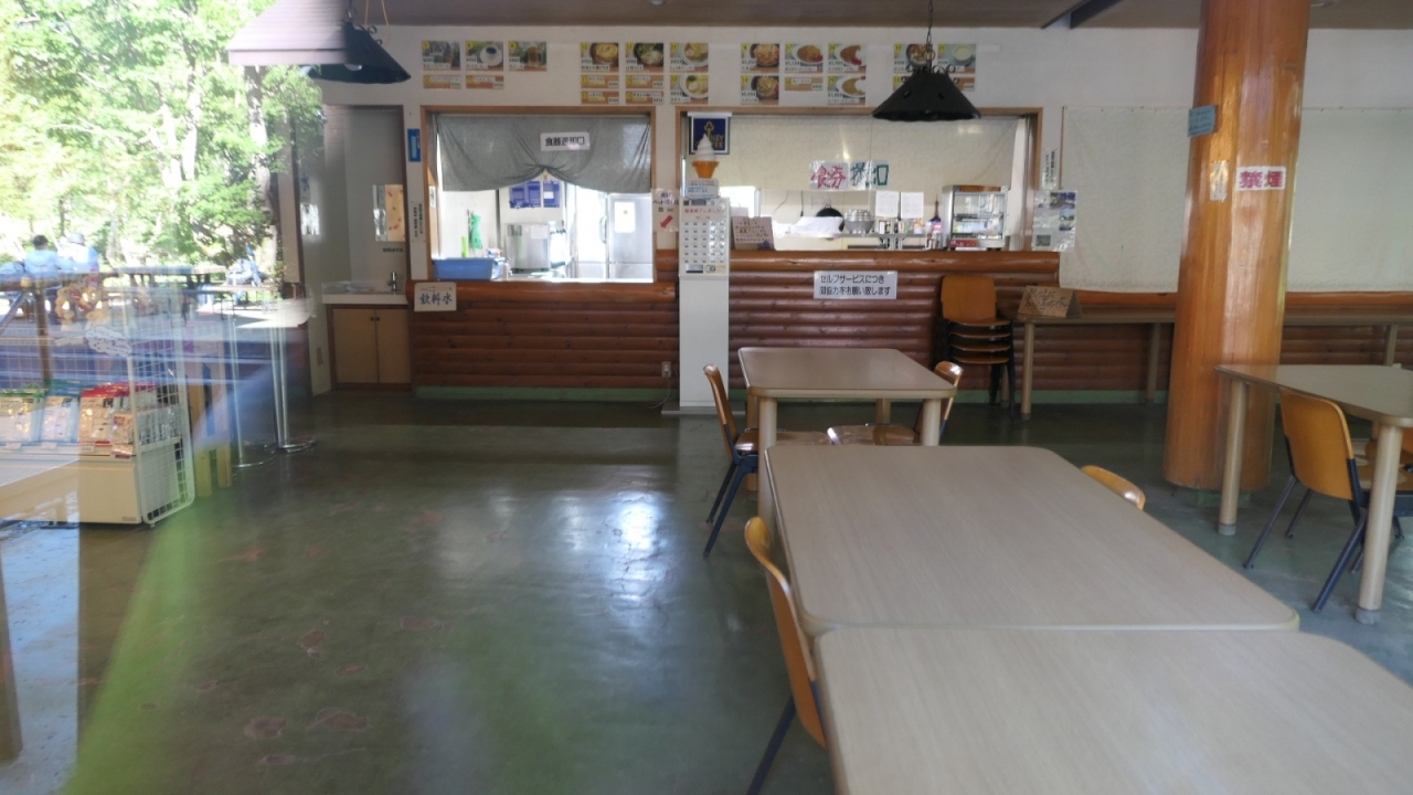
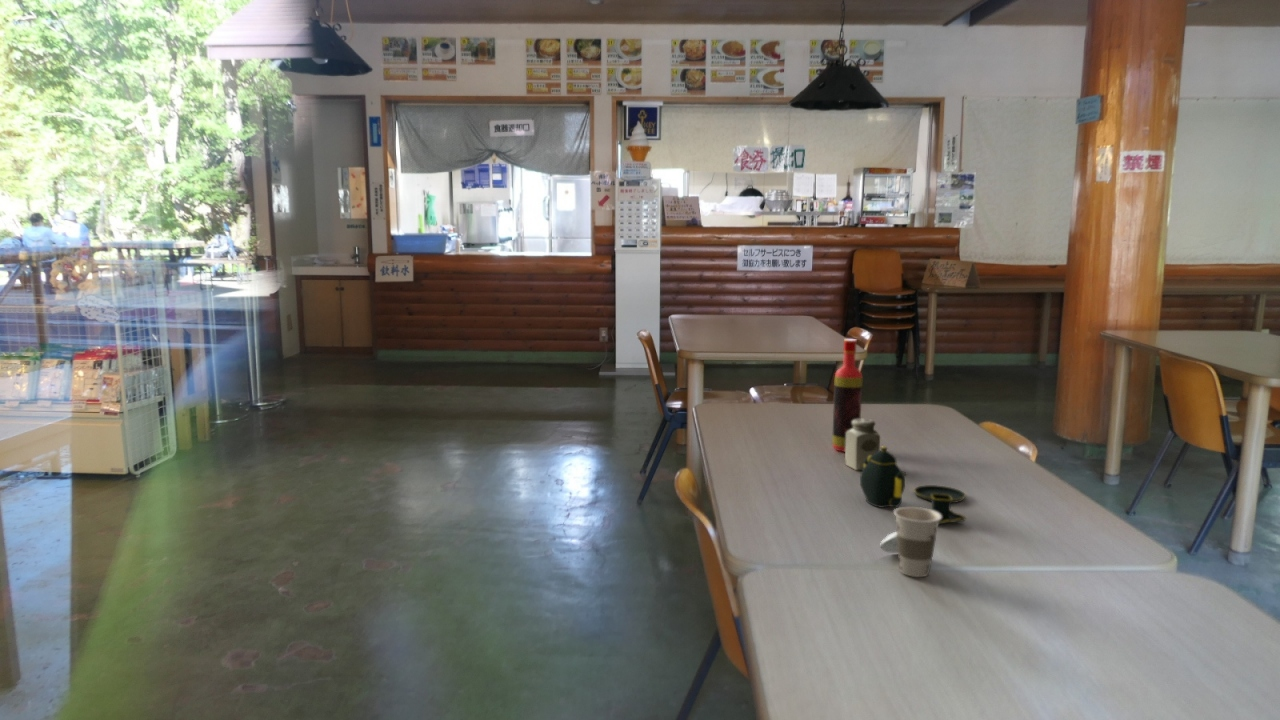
+ cup [880,506,942,578]
+ teapot [859,445,967,525]
+ salt shaker [844,418,881,471]
+ bottle [831,338,863,453]
